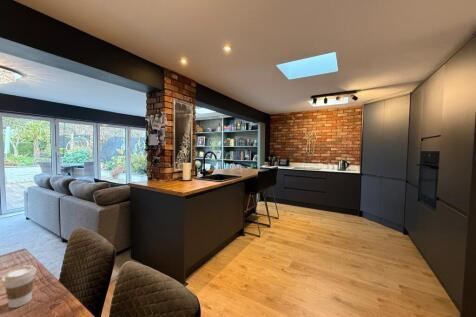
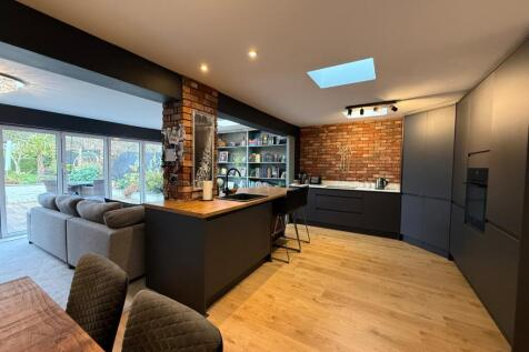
- coffee cup [1,264,38,309]
